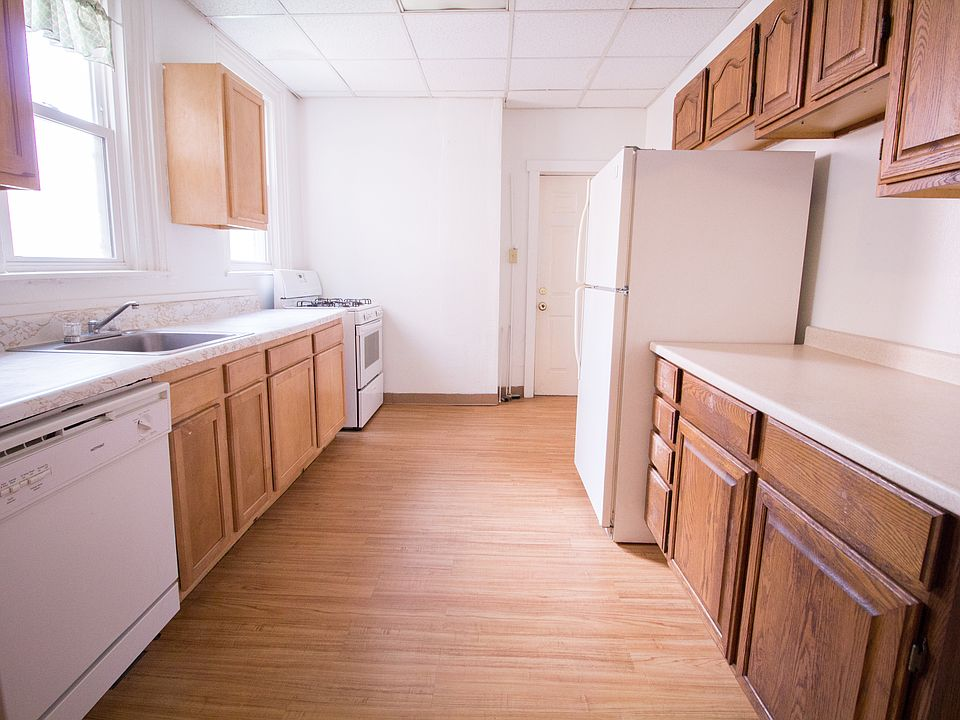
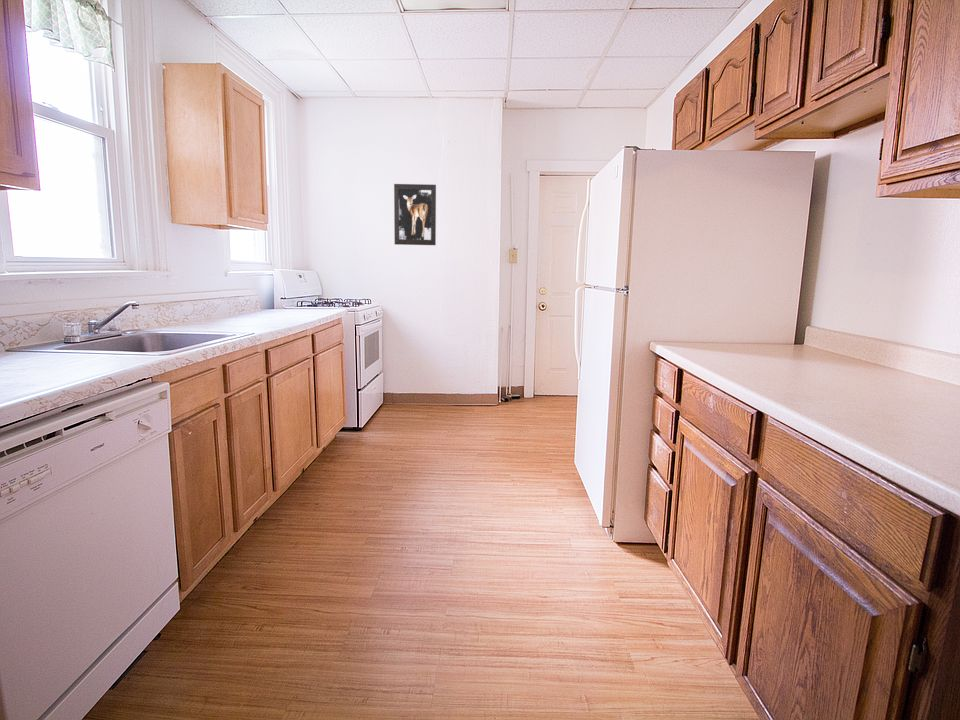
+ wall art [393,183,437,246]
